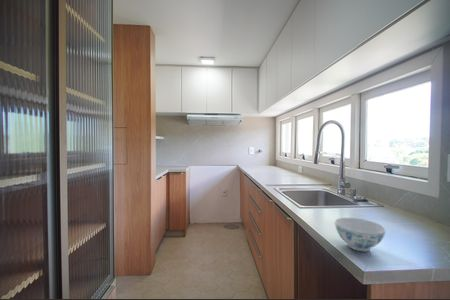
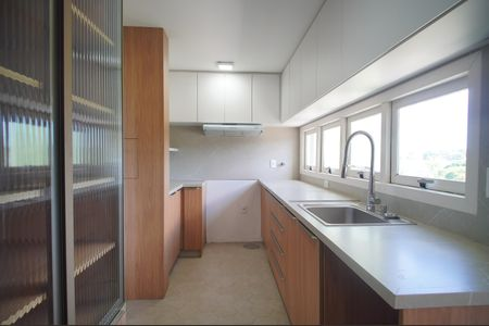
- chinaware [334,217,387,252]
